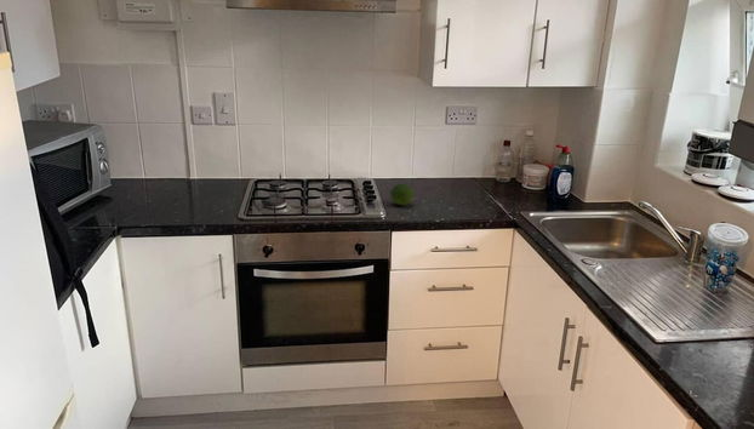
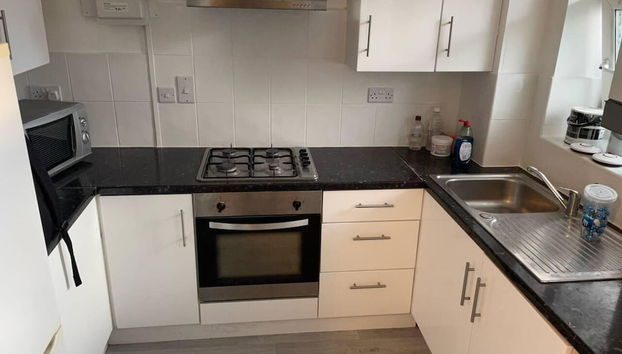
- fruit [388,183,416,206]
